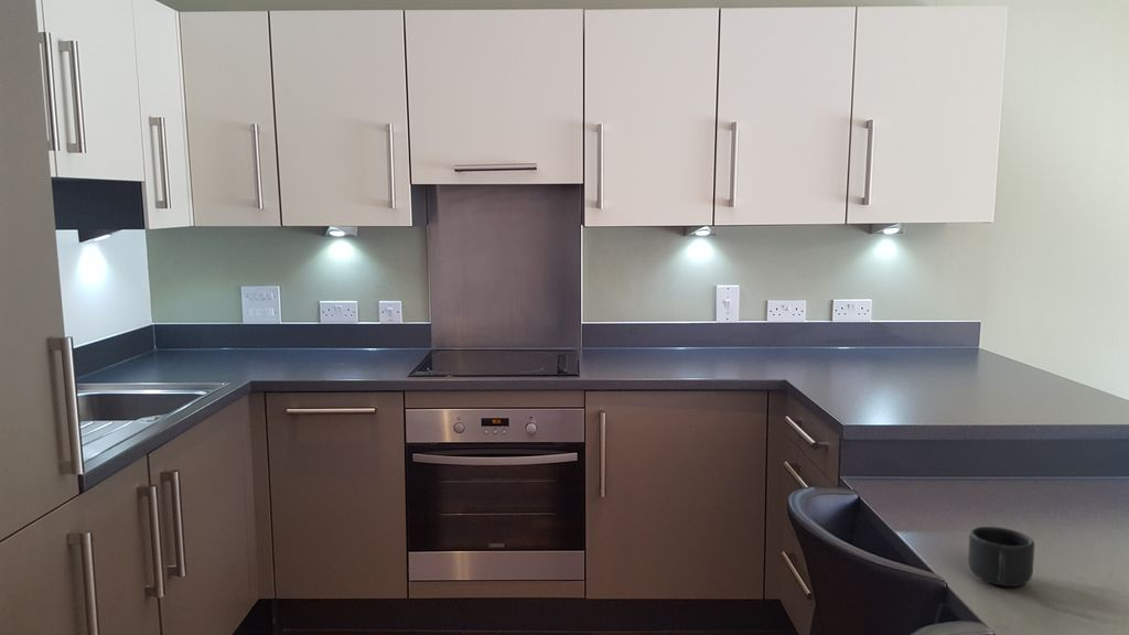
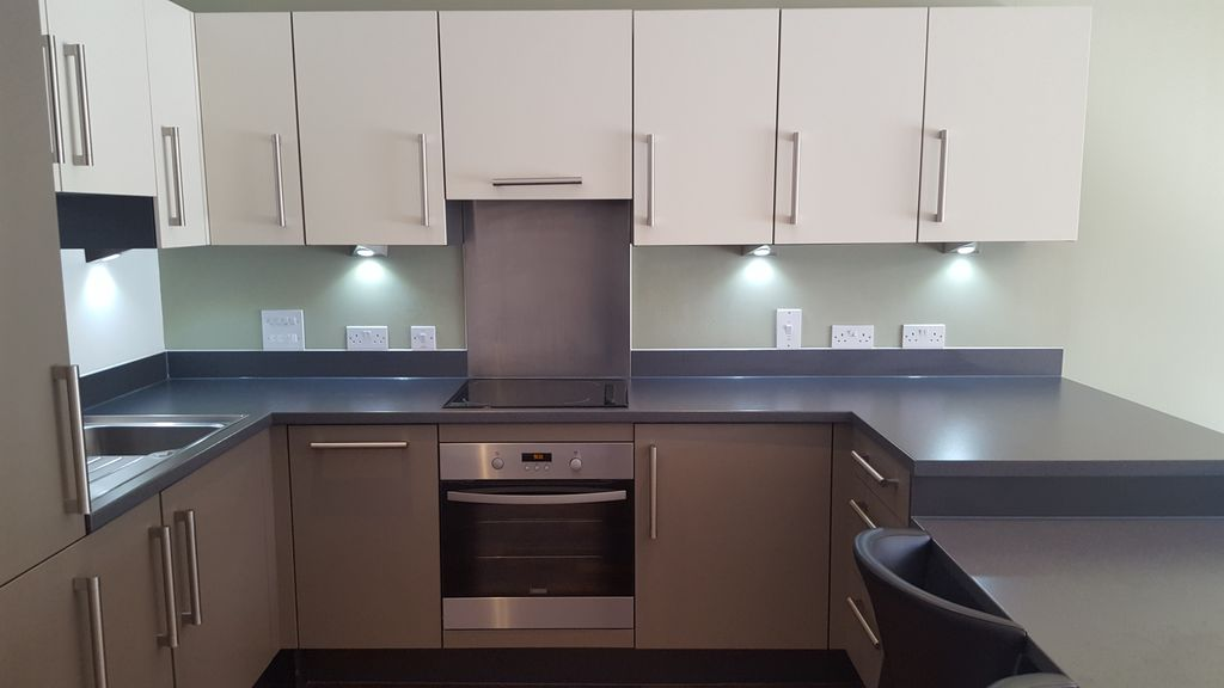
- mug [967,526,1035,588]
